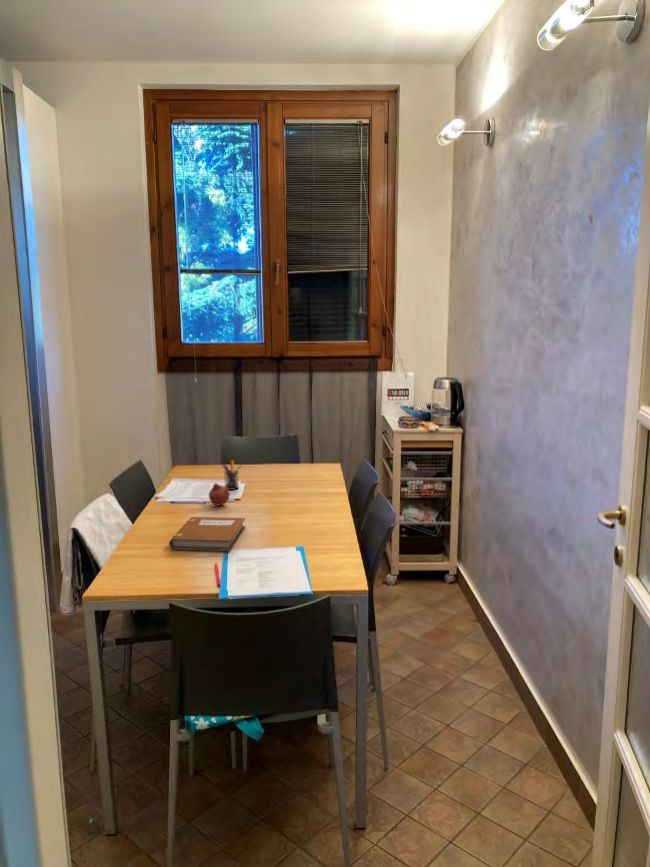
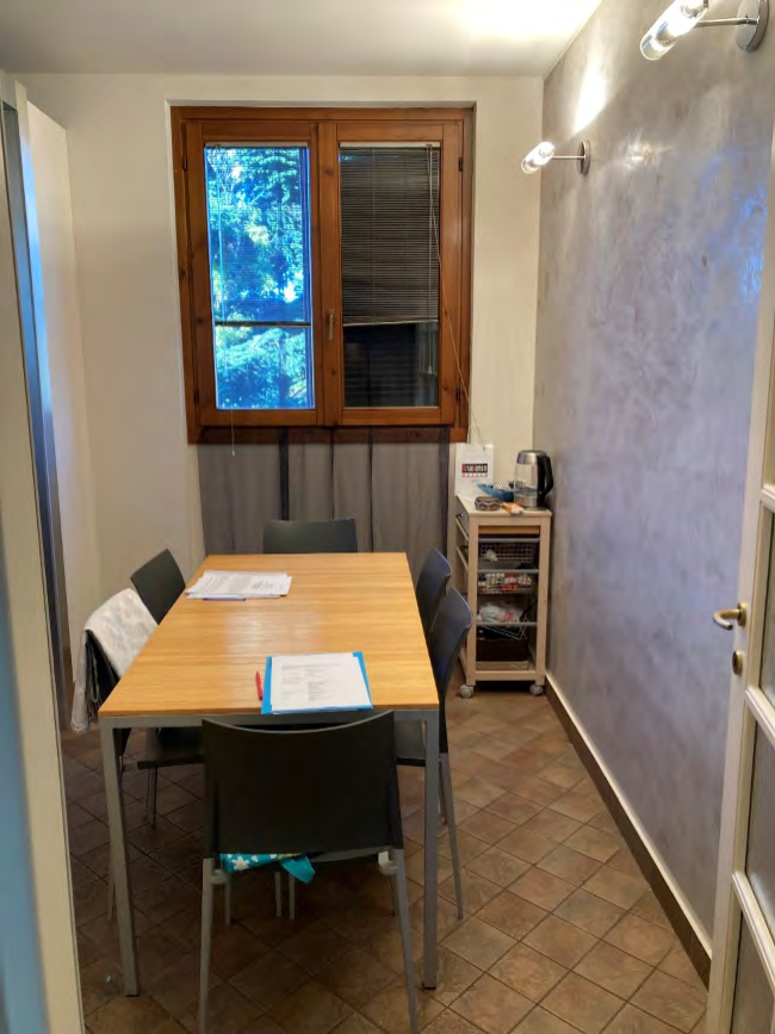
- notebook [168,516,246,552]
- pen holder [221,460,243,491]
- fruit [208,482,231,506]
